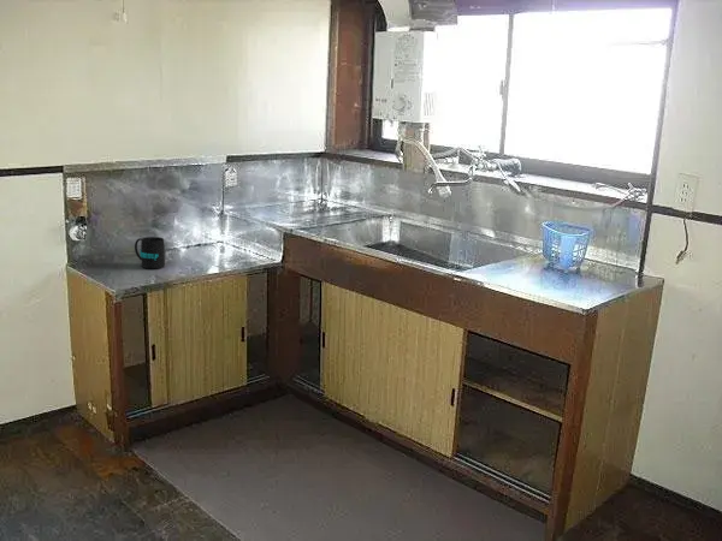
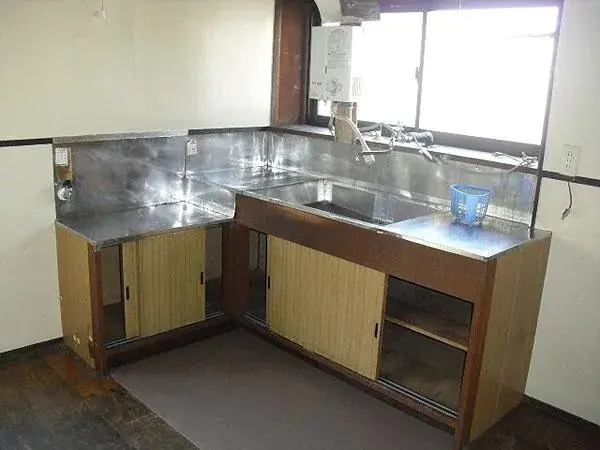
- mug [134,236,166,269]
